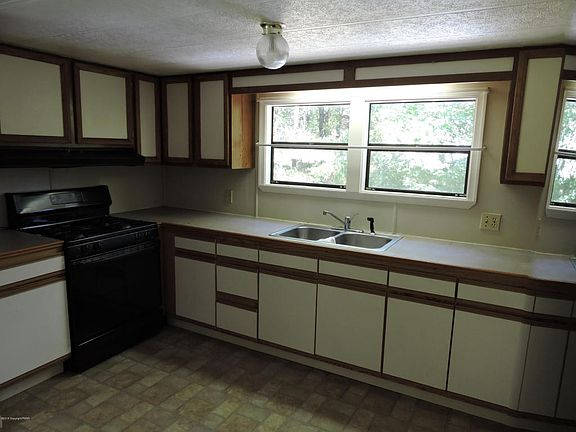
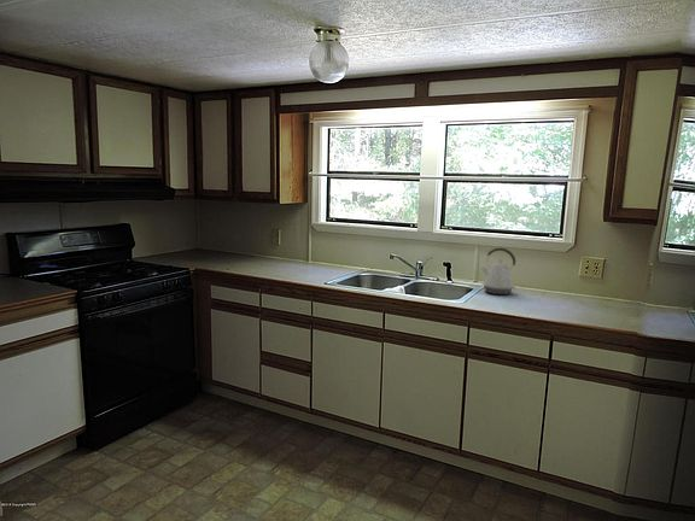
+ kettle [479,247,516,295]
